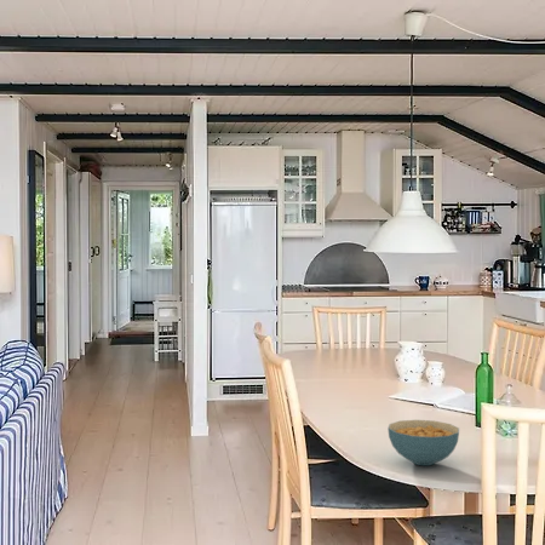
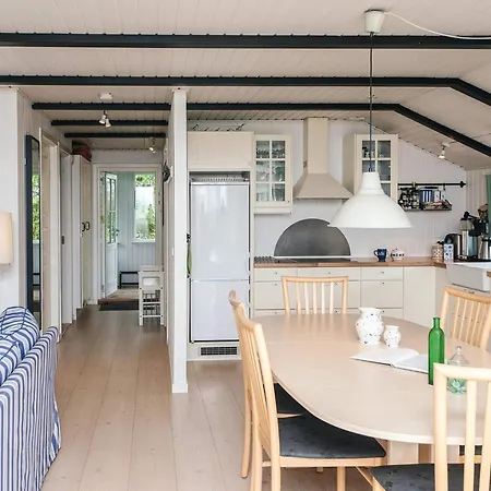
- cereal bowl [386,419,460,466]
